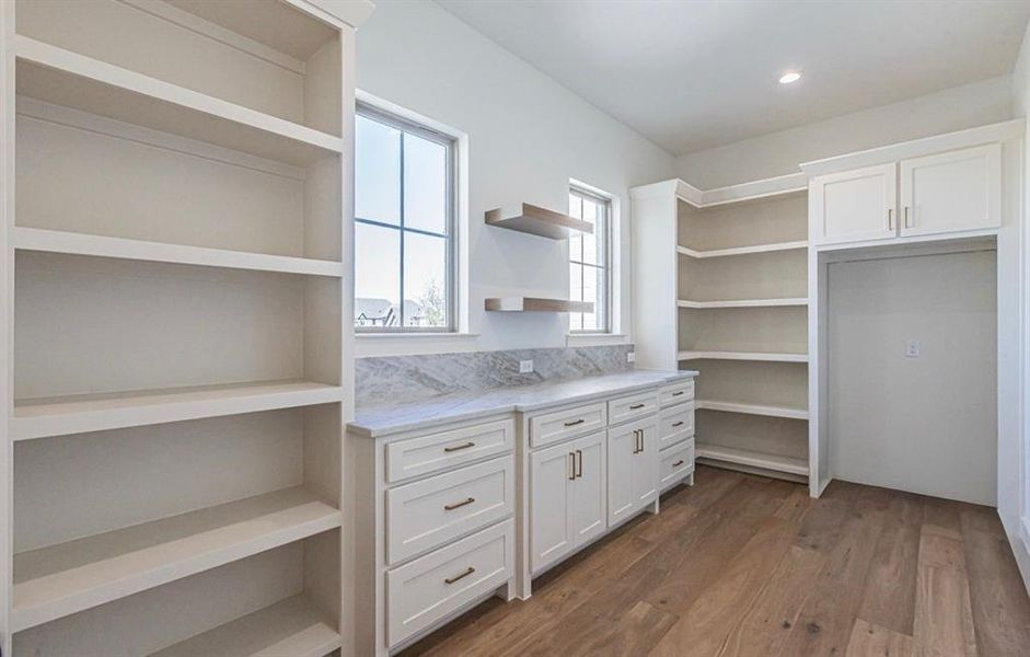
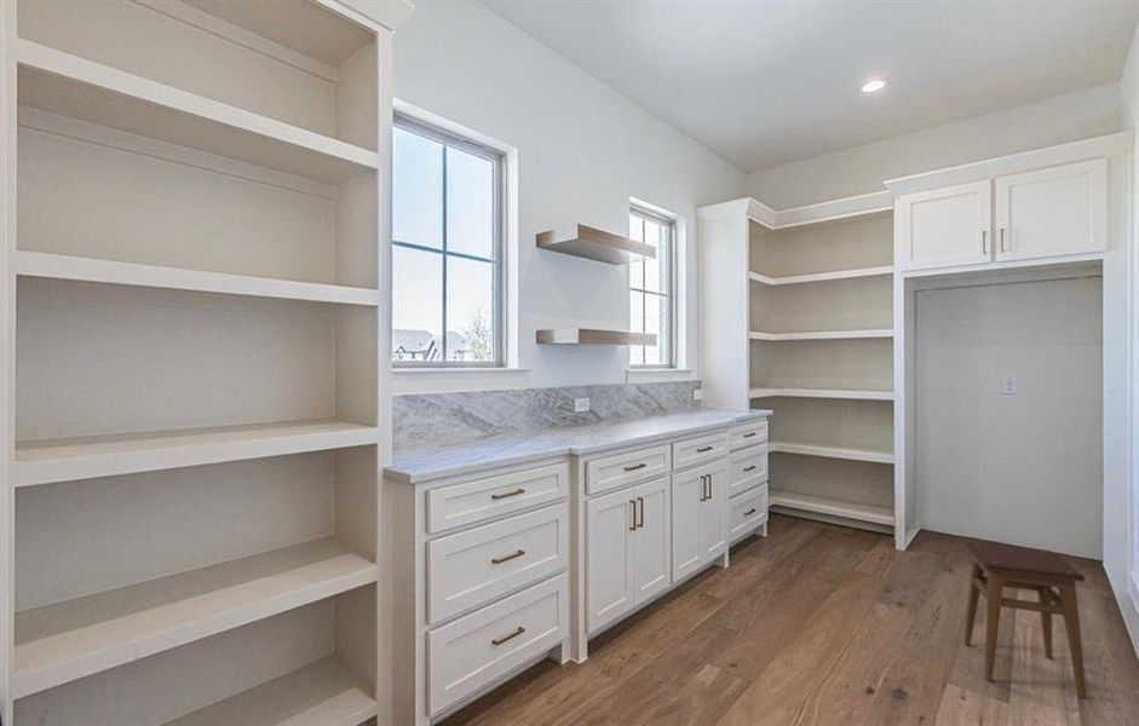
+ stool [963,541,1088,699]
